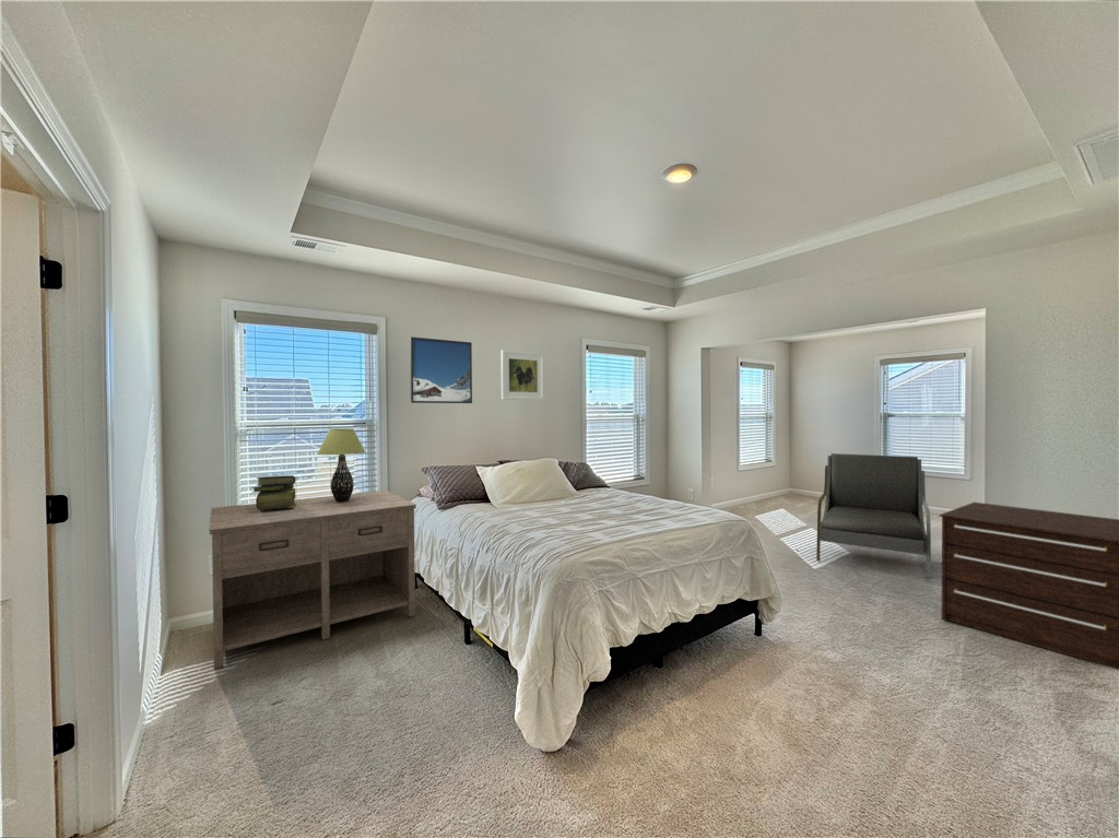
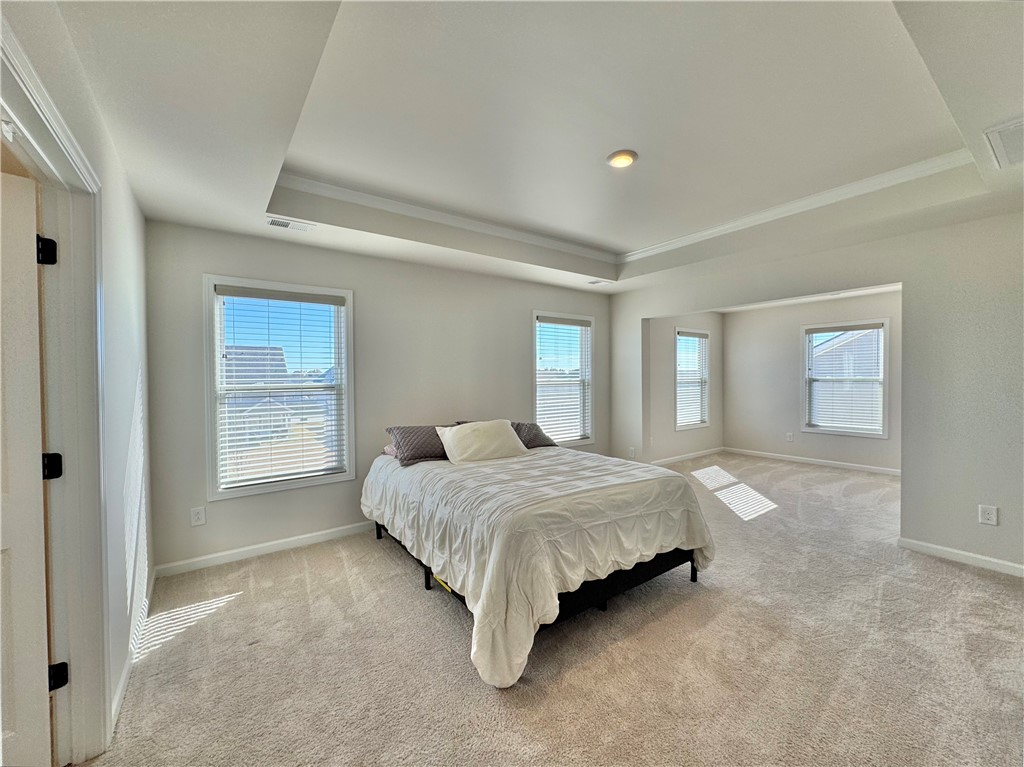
- table lamp [316,427,367,503]
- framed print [409,335,473,404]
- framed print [500,349,545,401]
- armchair [815,452,932,579]
- dresser [938,501,1119,671]
- nightstand [208,489,417,670]
- stack of books [250,474,297,510]
